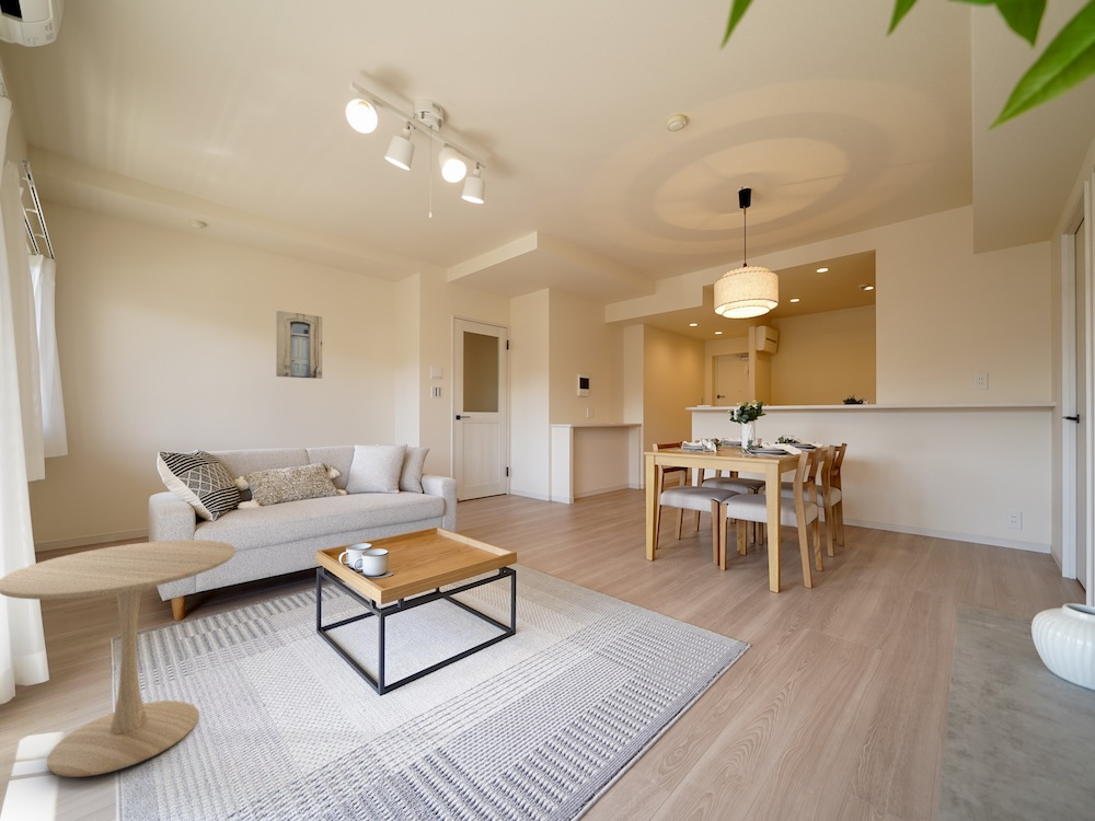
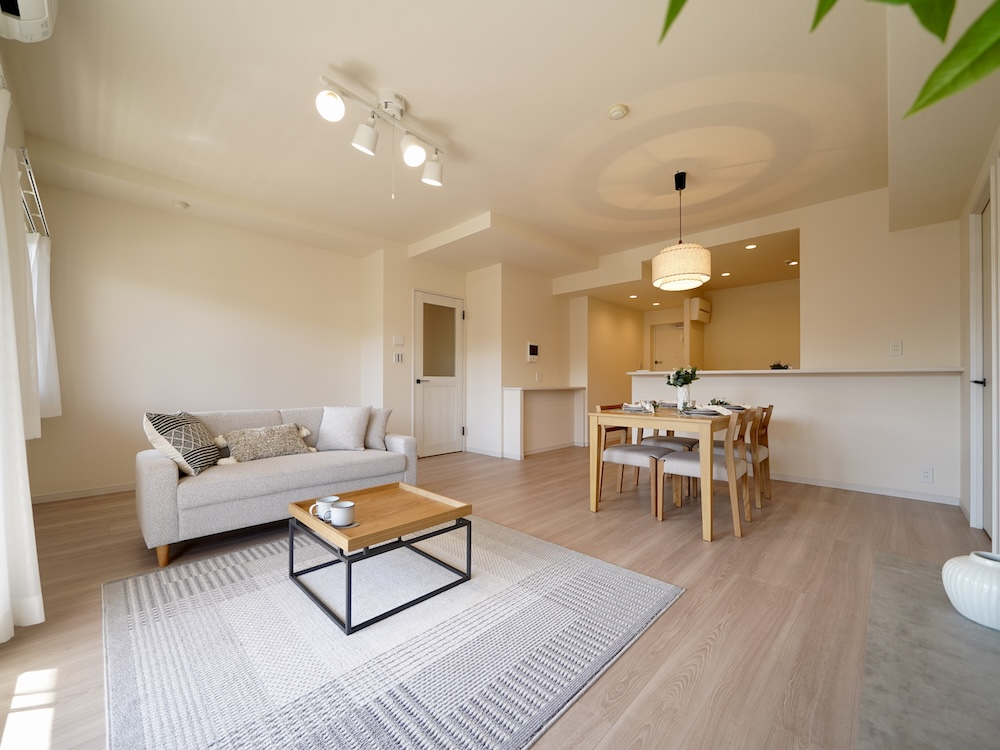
- wall art [275,310,323,380]
- side table [0,539,237,778]
